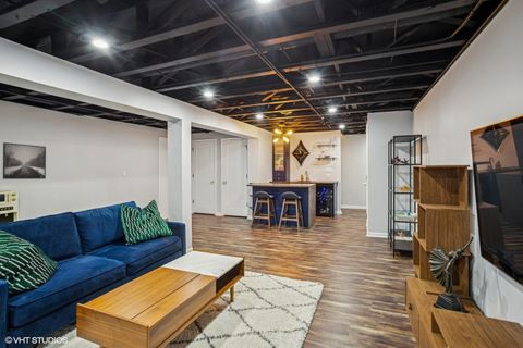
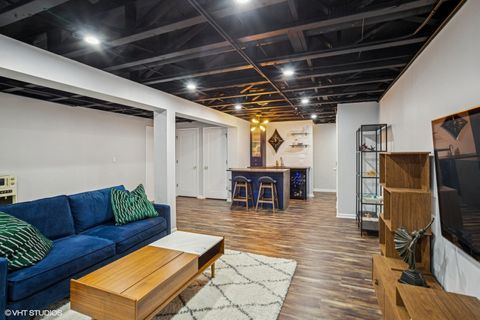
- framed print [2,141,47,181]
